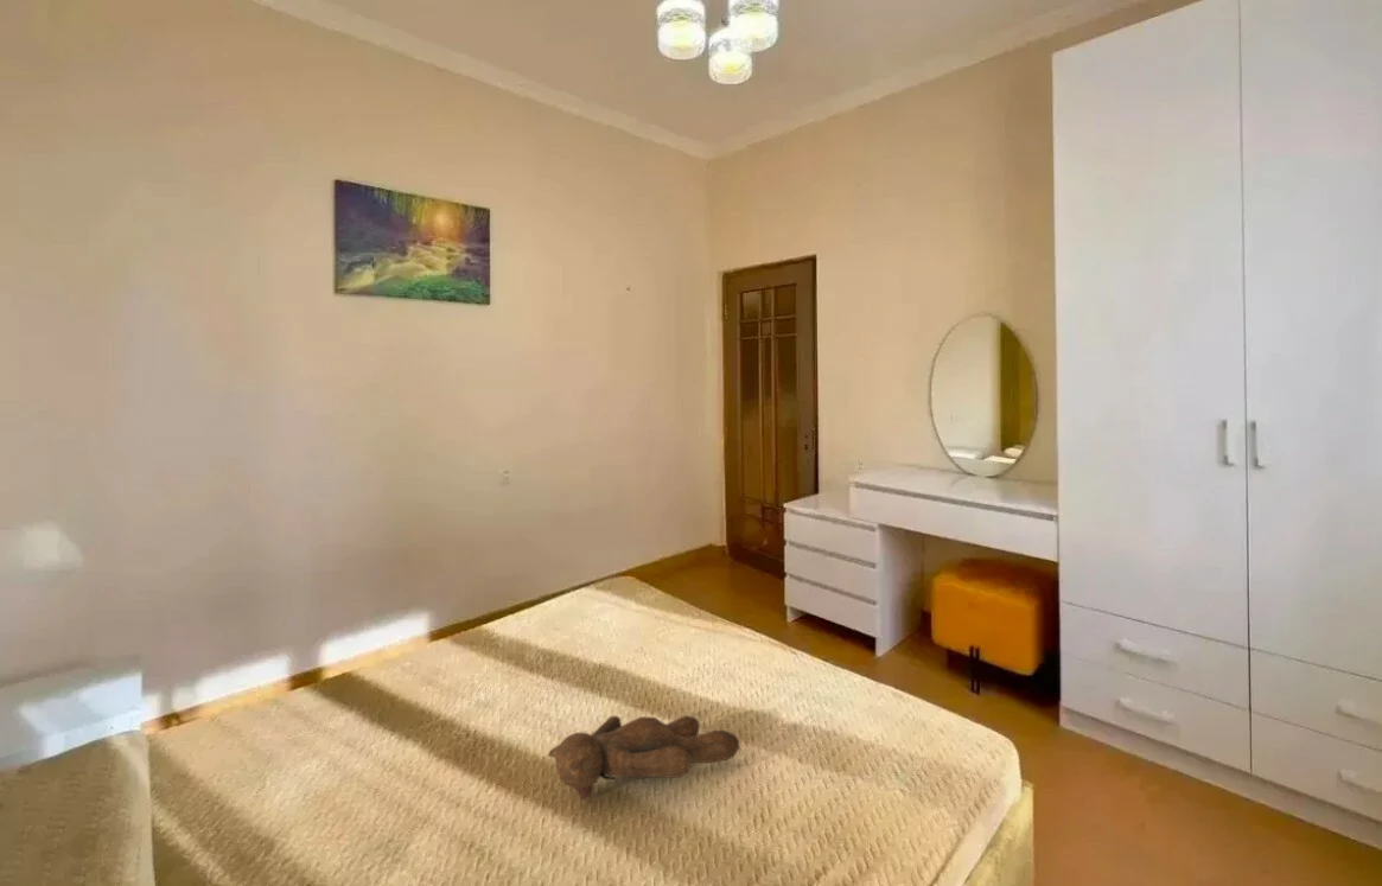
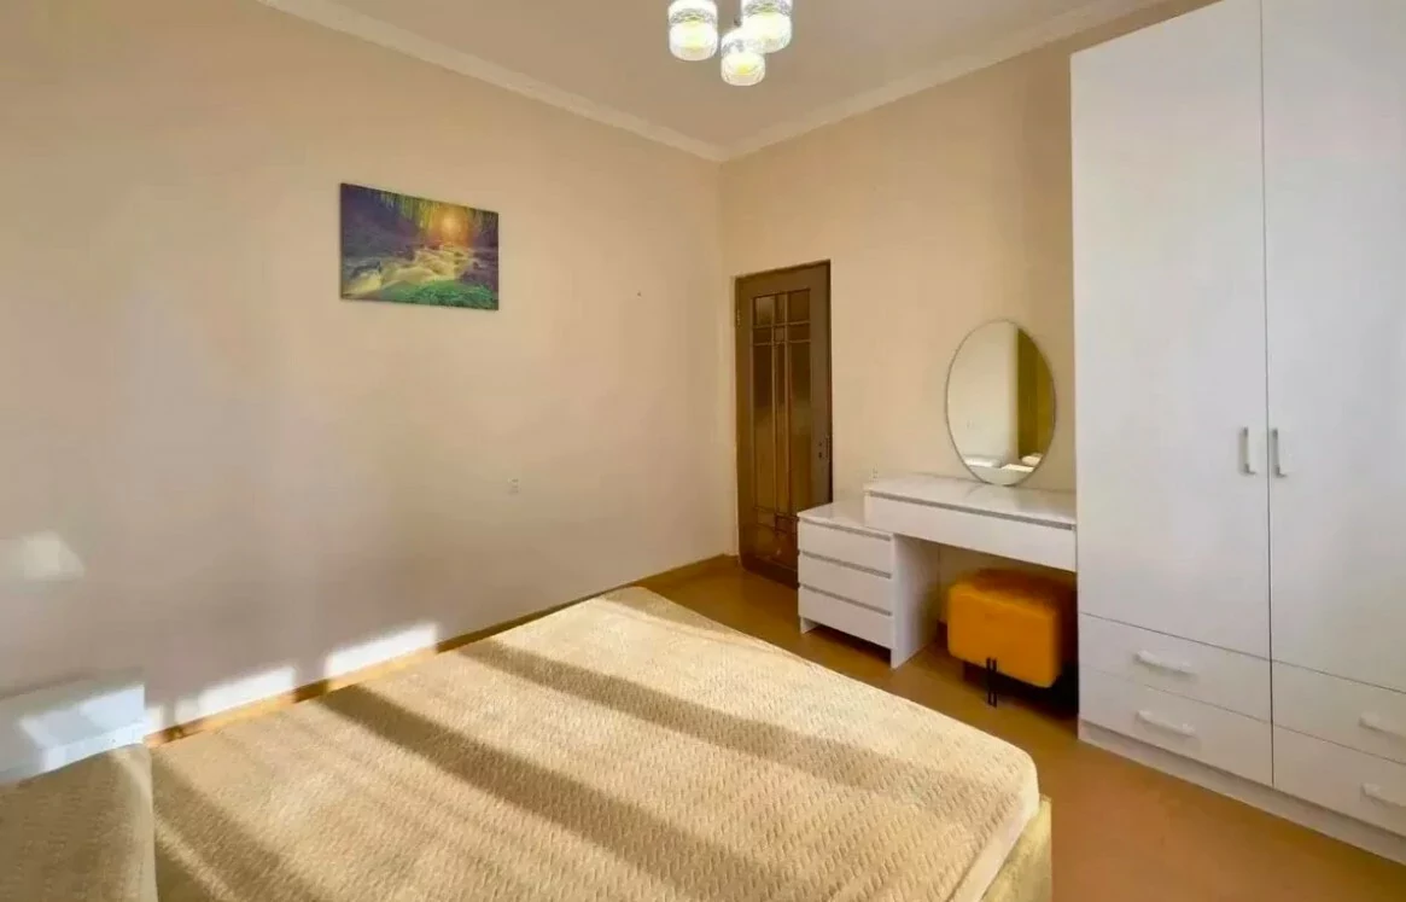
- teddy bear [547,715,740,801]
